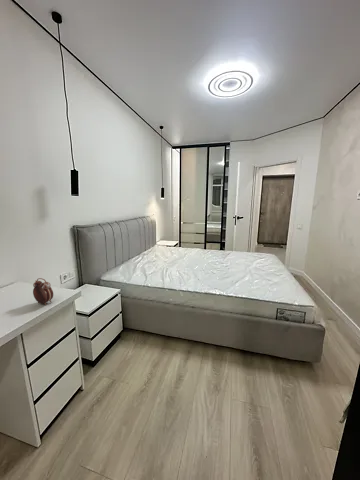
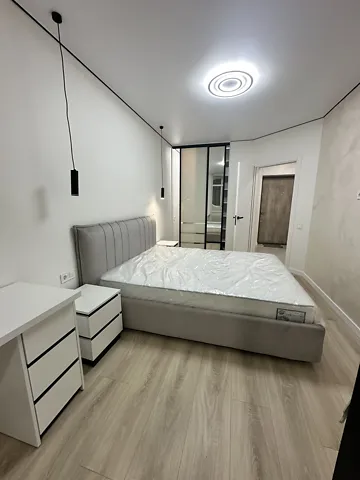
- alarm clock [32,277,54,306]
